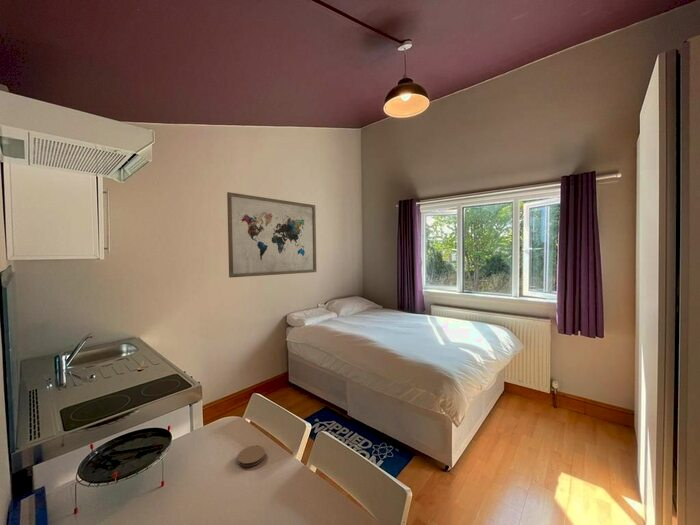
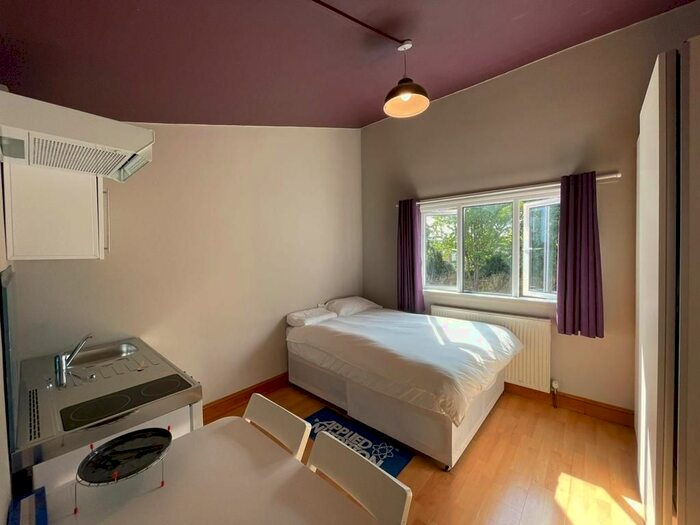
- wall art [226,191,317,279]
- coaster [237,445,266,468]
